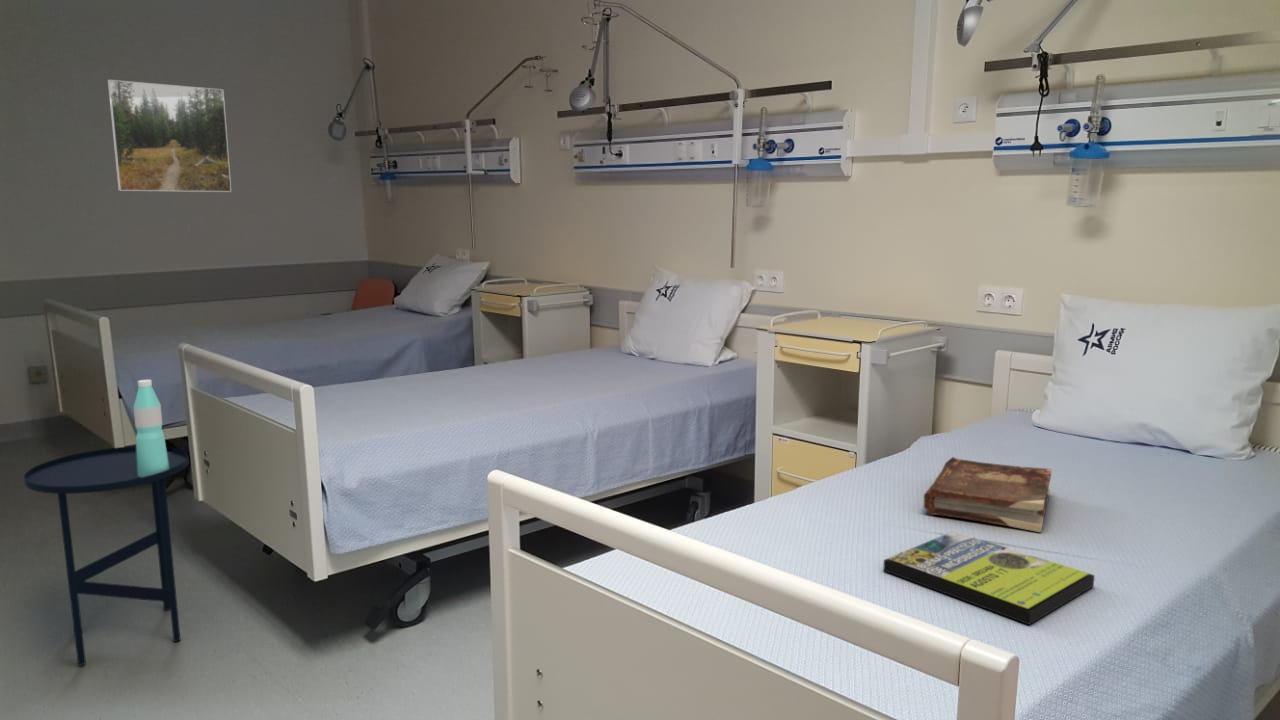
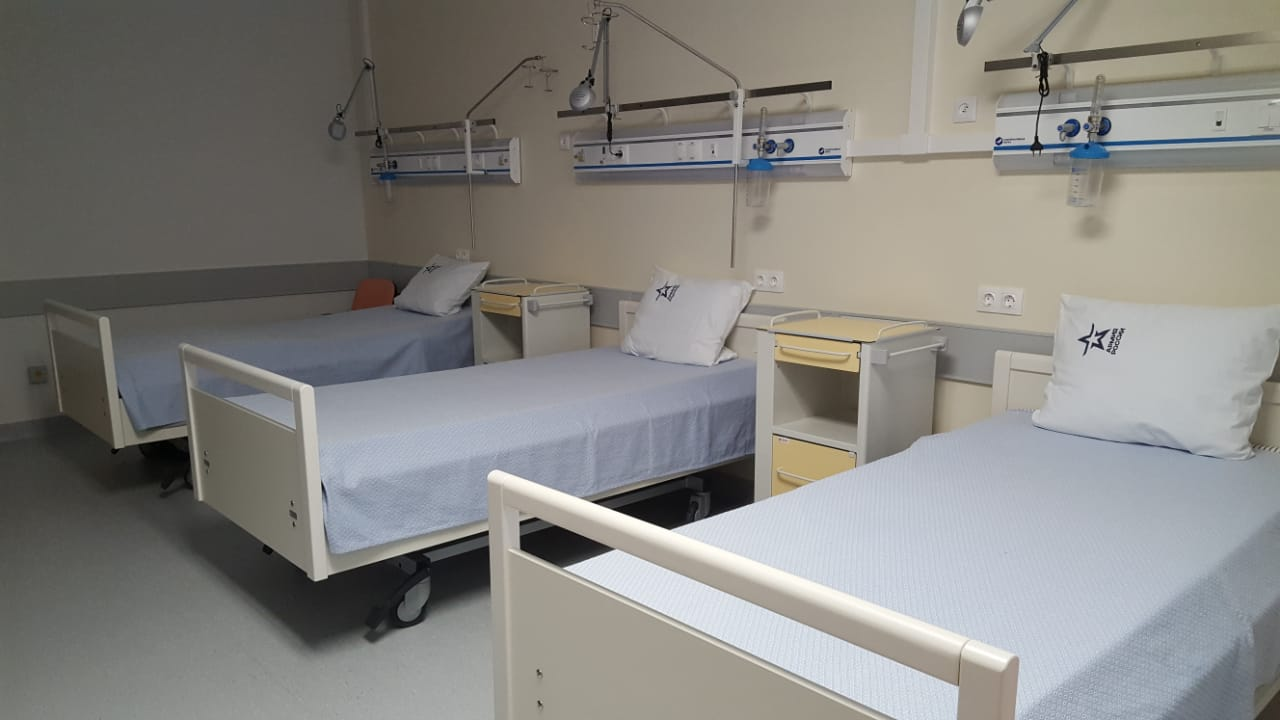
- book [923,456,1053,533]
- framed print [107,79,232,193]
- water bottle [133,379,169,477]
- side table [23,445,189,666]
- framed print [882,530,1096,626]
